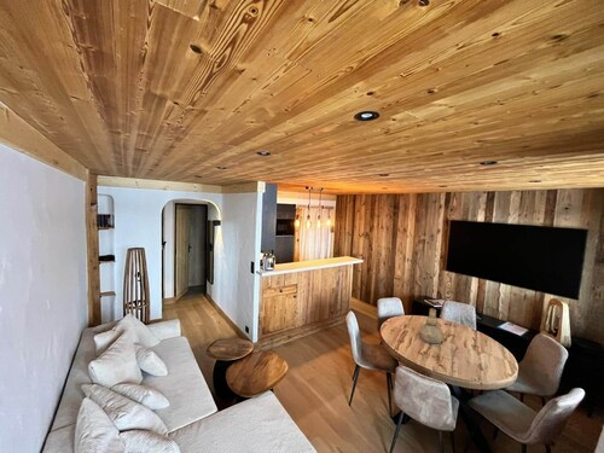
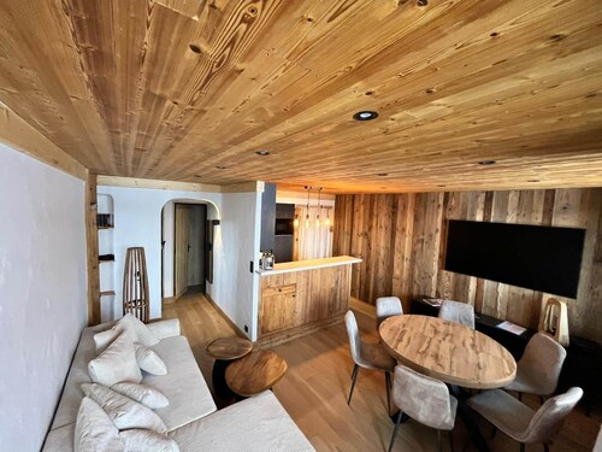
- vase [418,307,446,345]
